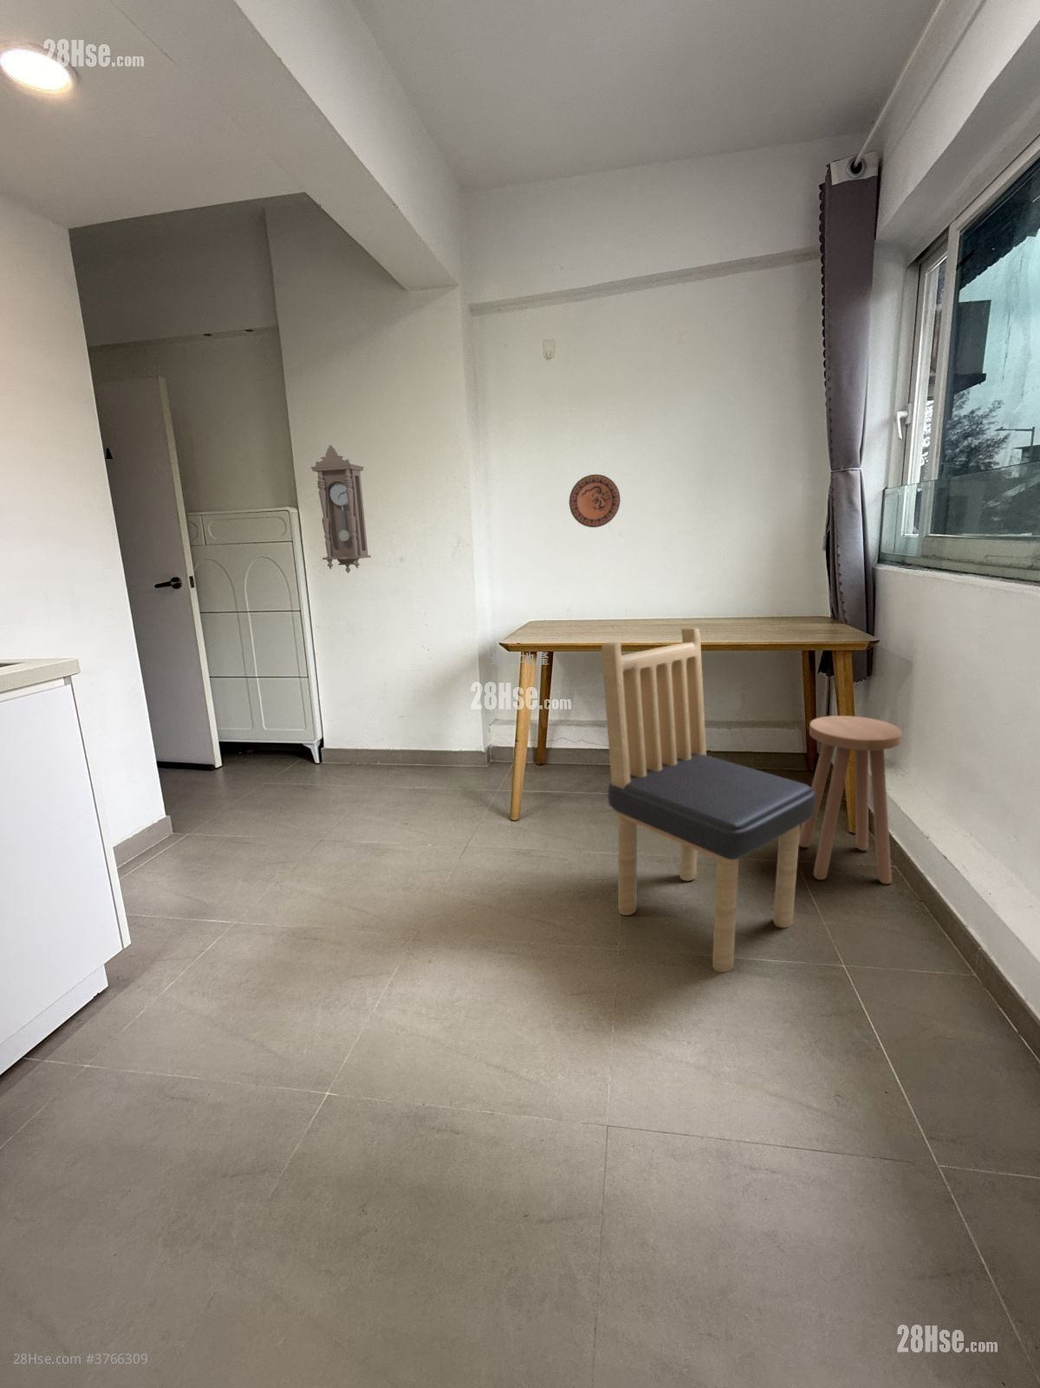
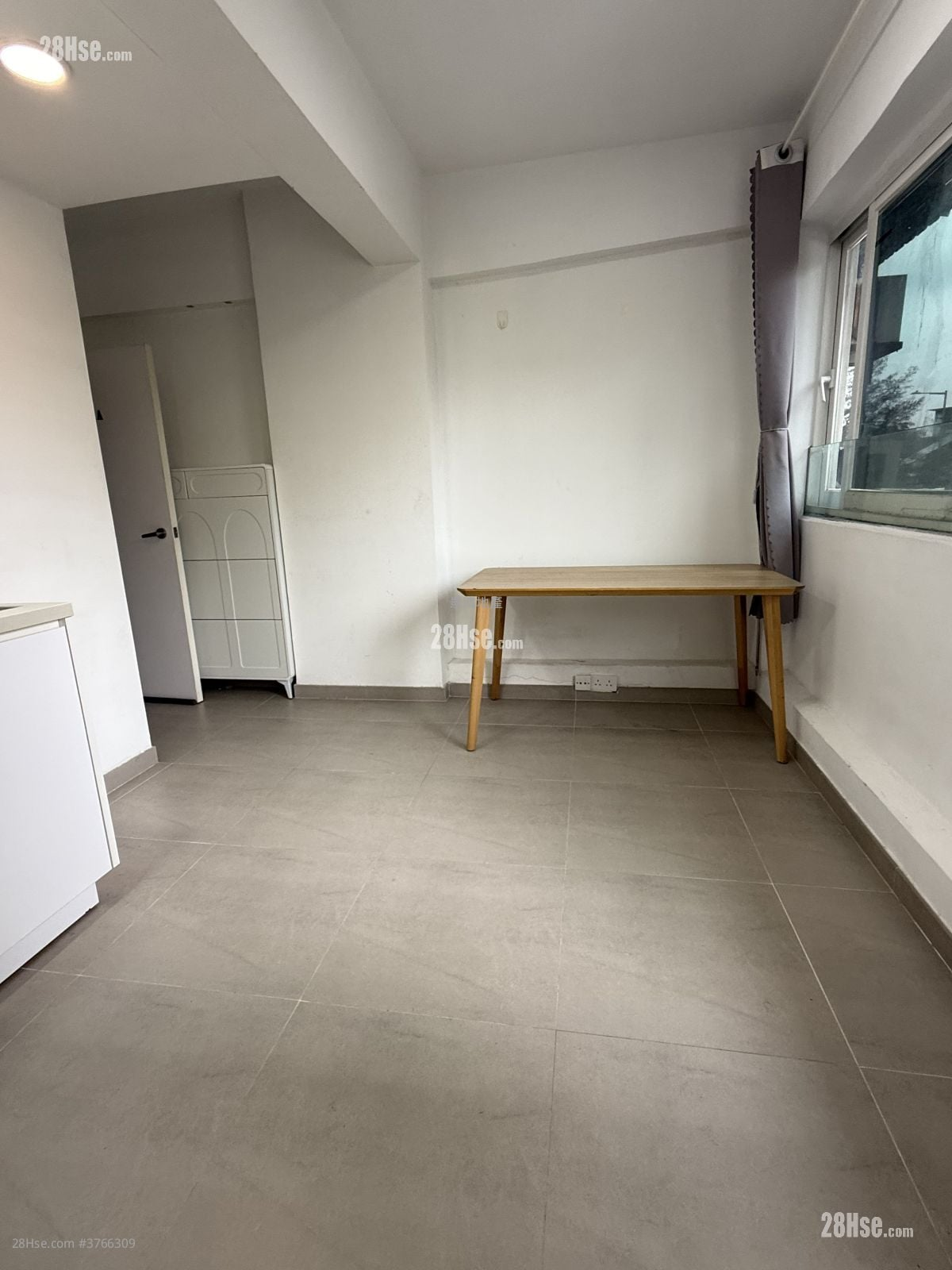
- dining chair [601,627,816,974]
- pendulum clock [310,444,371,574]
- decorative plate [568,473,622,528]
- stool [799,715,902,885]
